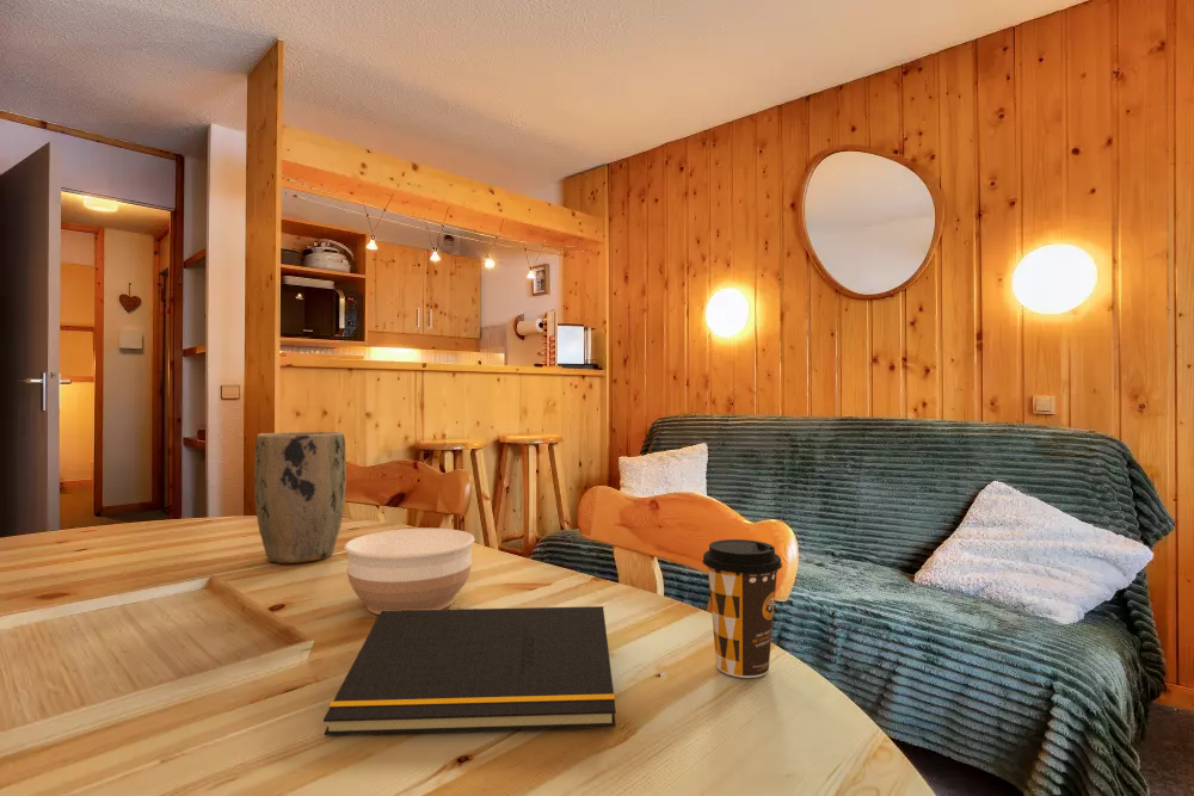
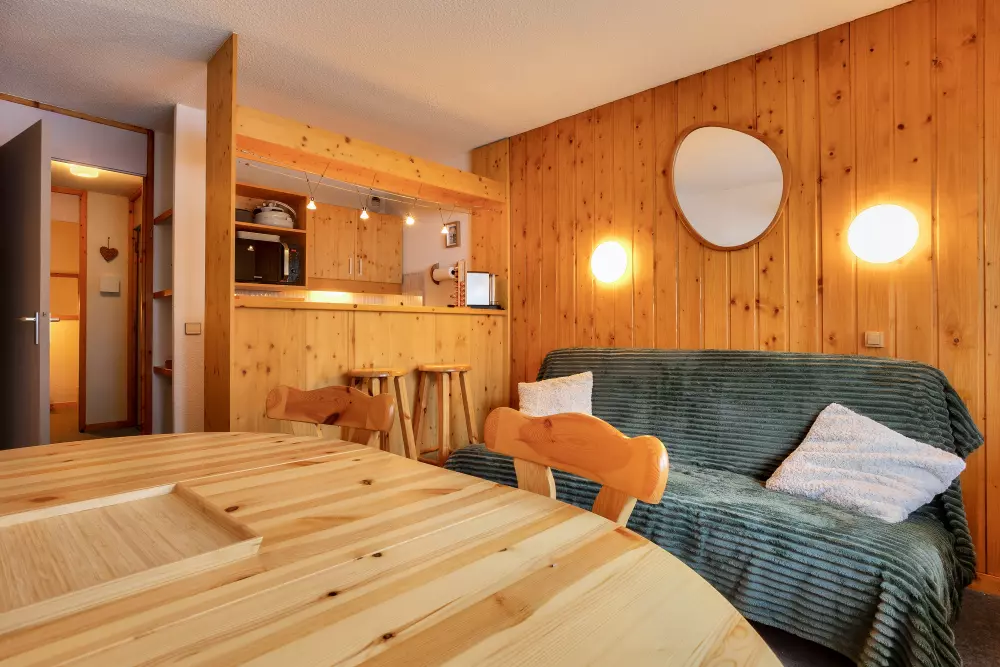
- notepad [322,605,617,736]
- bowl [343,527,475,616]
- coffee cup [701,538,783,679]
- plant pot [253,431,347,564]
